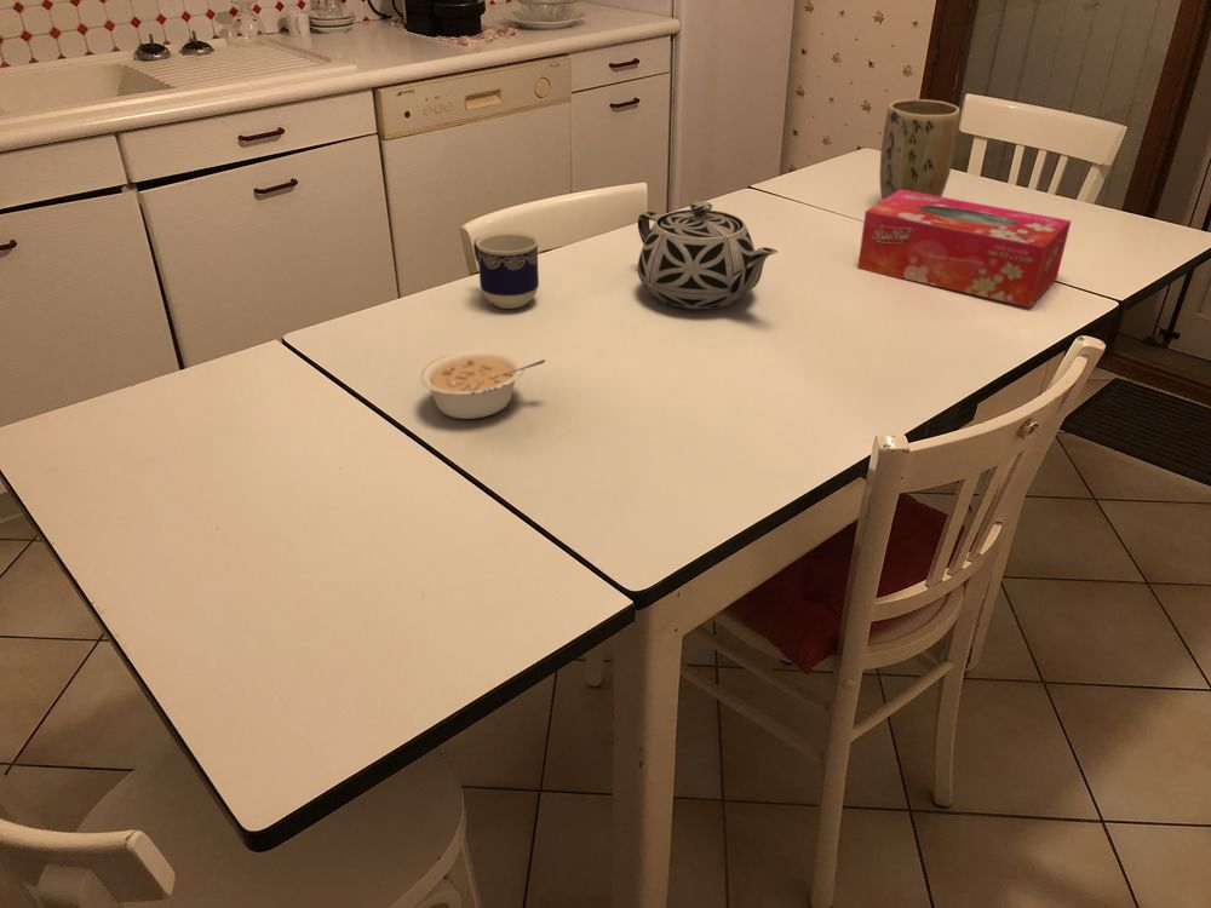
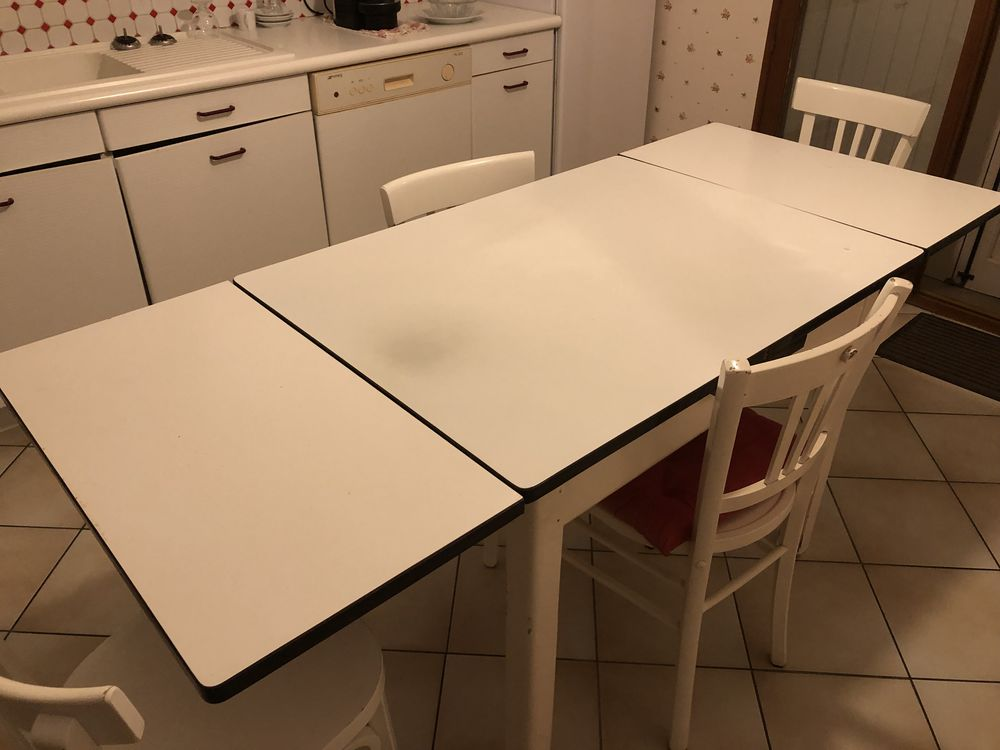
- legume [418,347,546,420]
- plant pot [878,98,960,202]
- teapot [637,200,779,310]
- cup [472,230,540,310]
- tissue box [856,190,1073,309]
